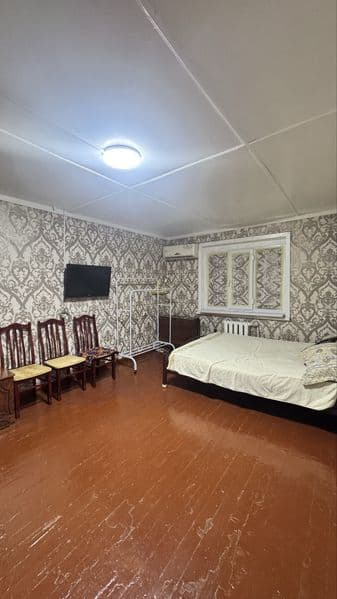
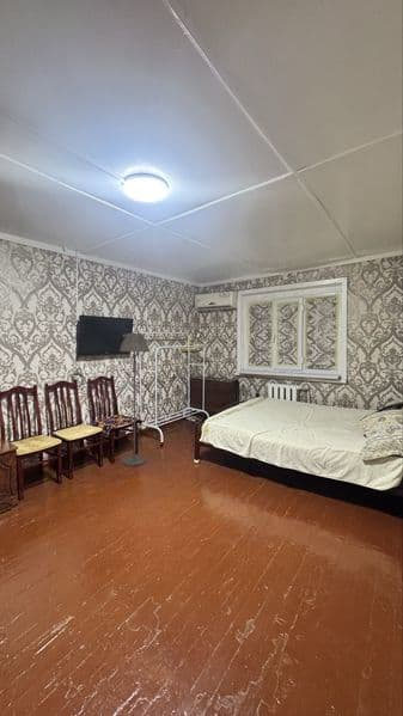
+ floor lamp [118,332,151,467]
